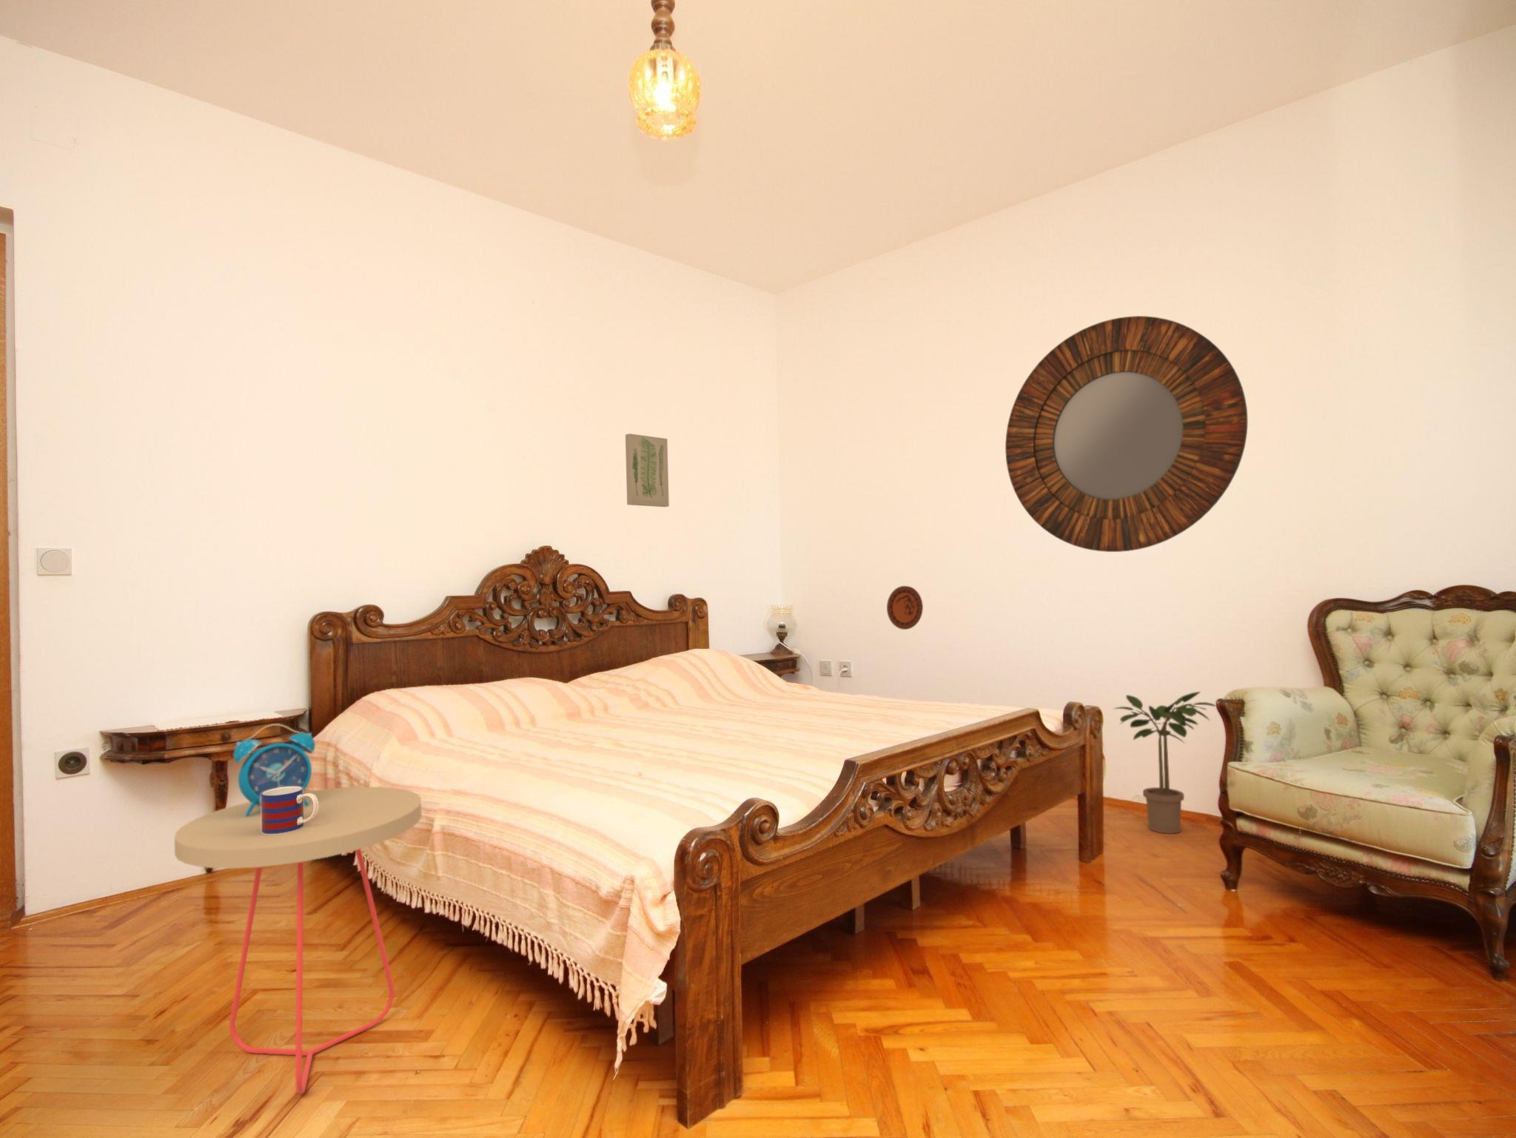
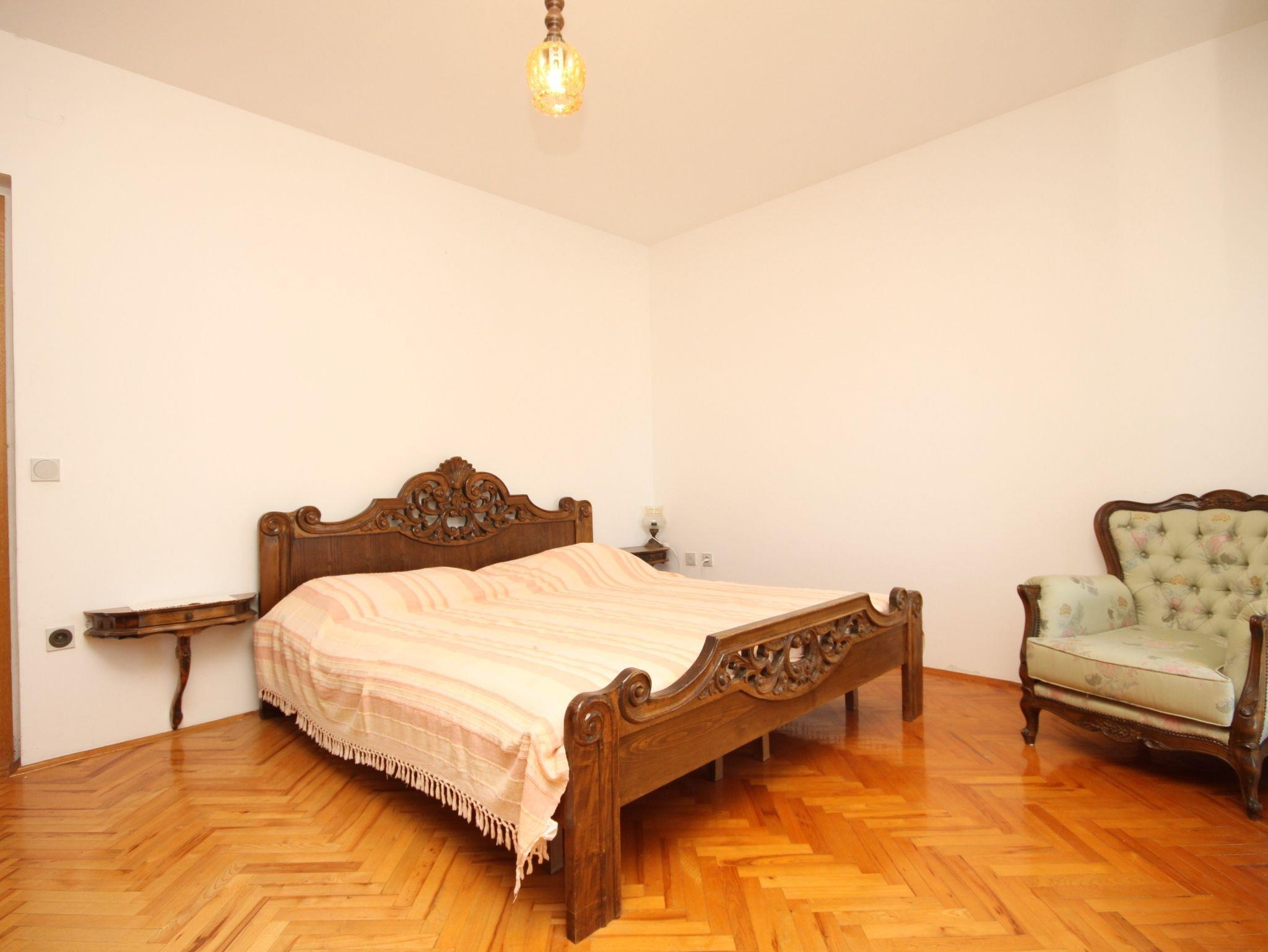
- wall art [625,433,670,508]
- alarm clock [232,723,316,816]
- potted plant [1112,691,1216,834]
- decorative plate [886,586,924,630]
- mug [261,787,318,834]
- home mirror [1004,316,1248,552]
- side table [173,785,423,1096]
